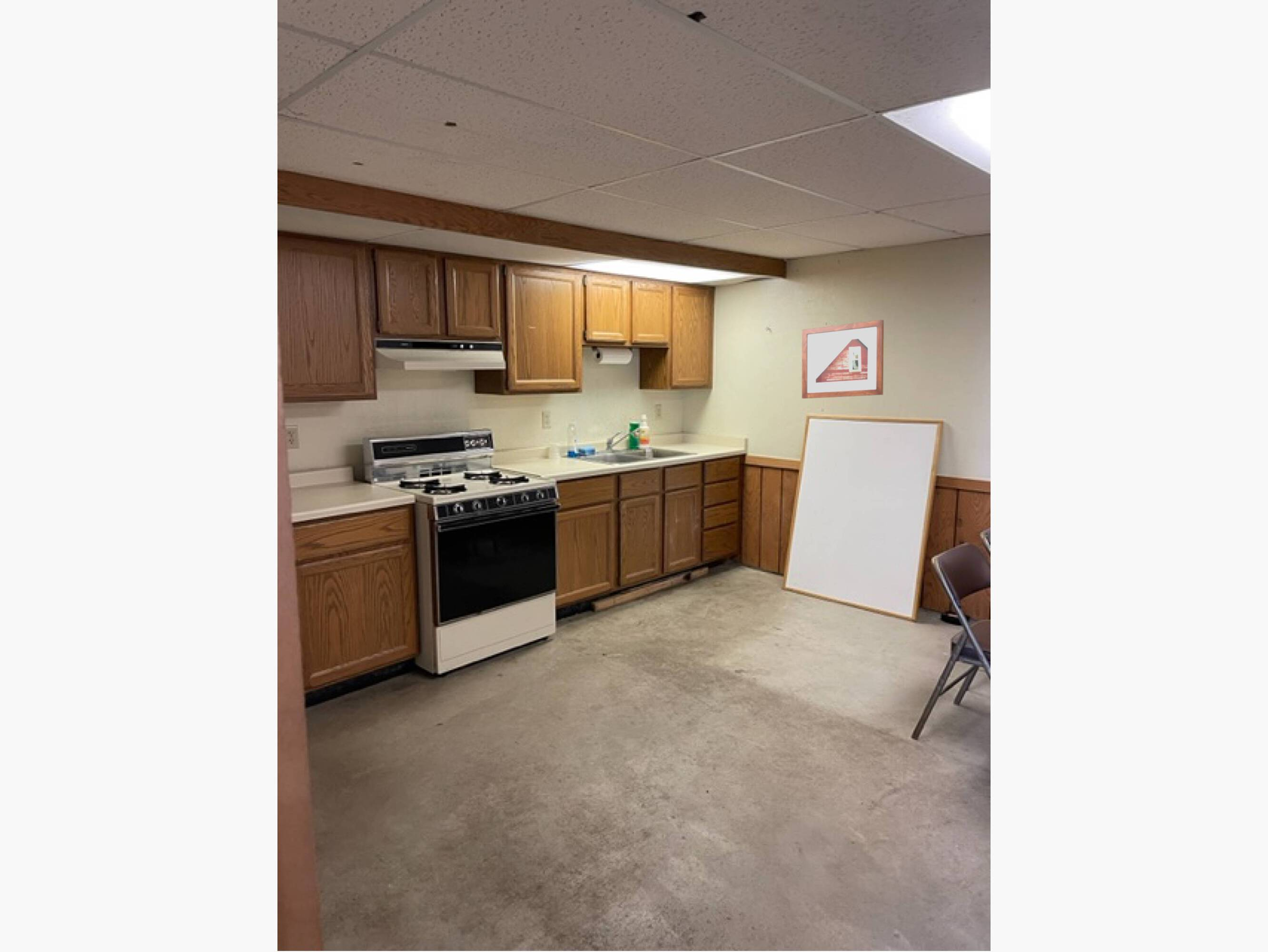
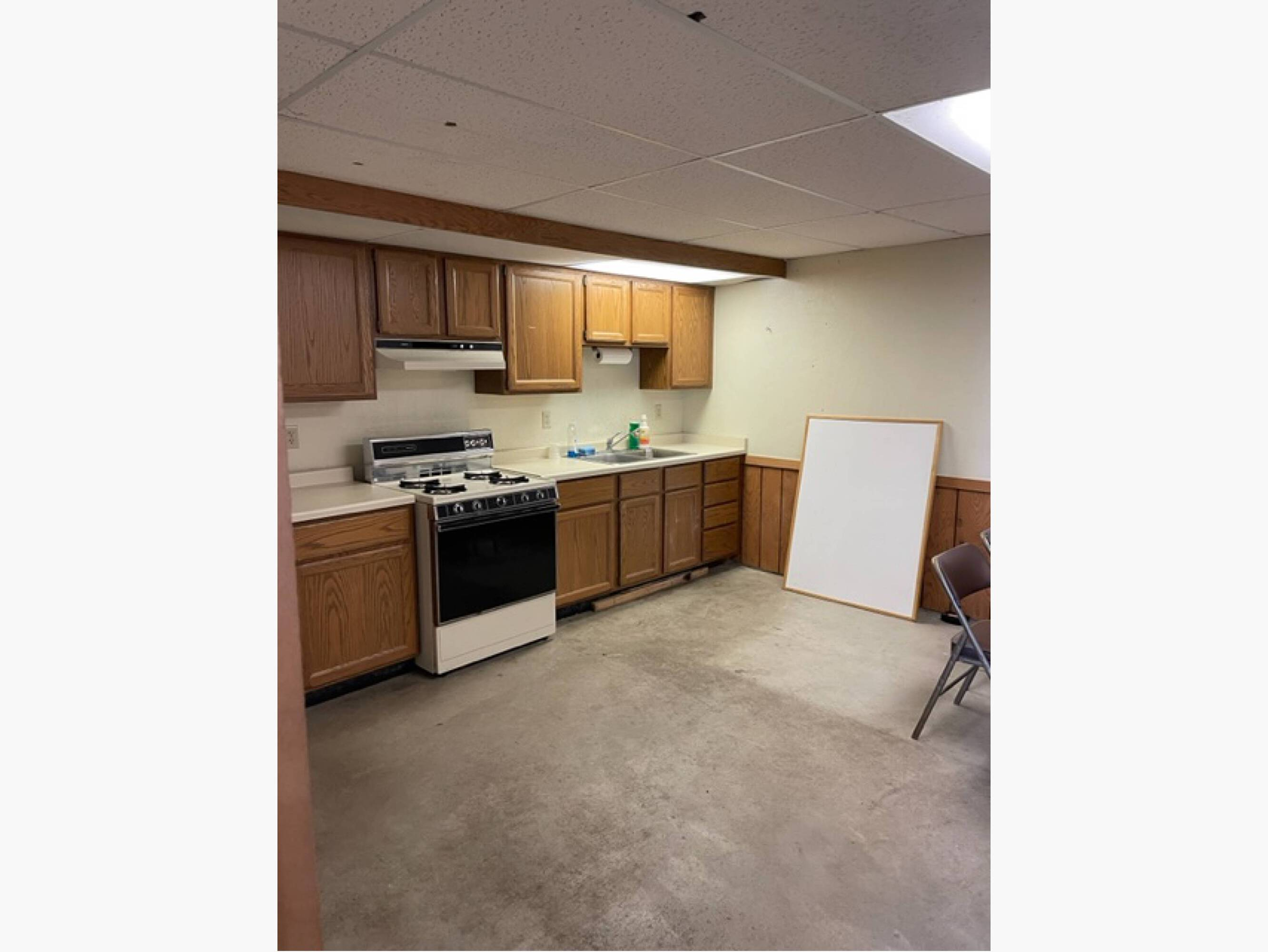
- picture frame [802,319,884,399]
